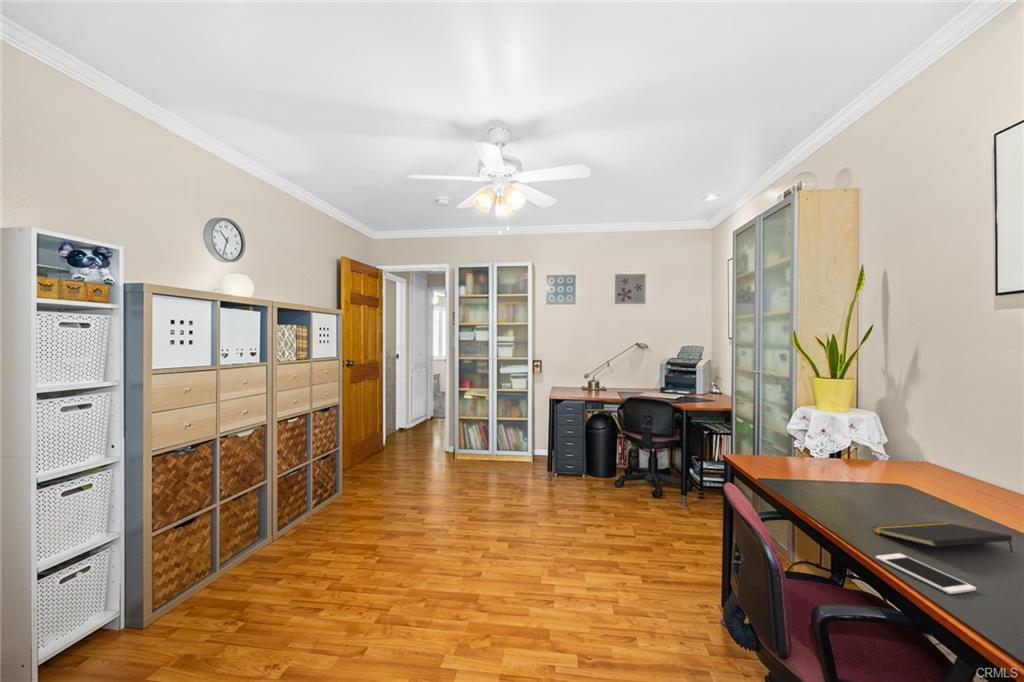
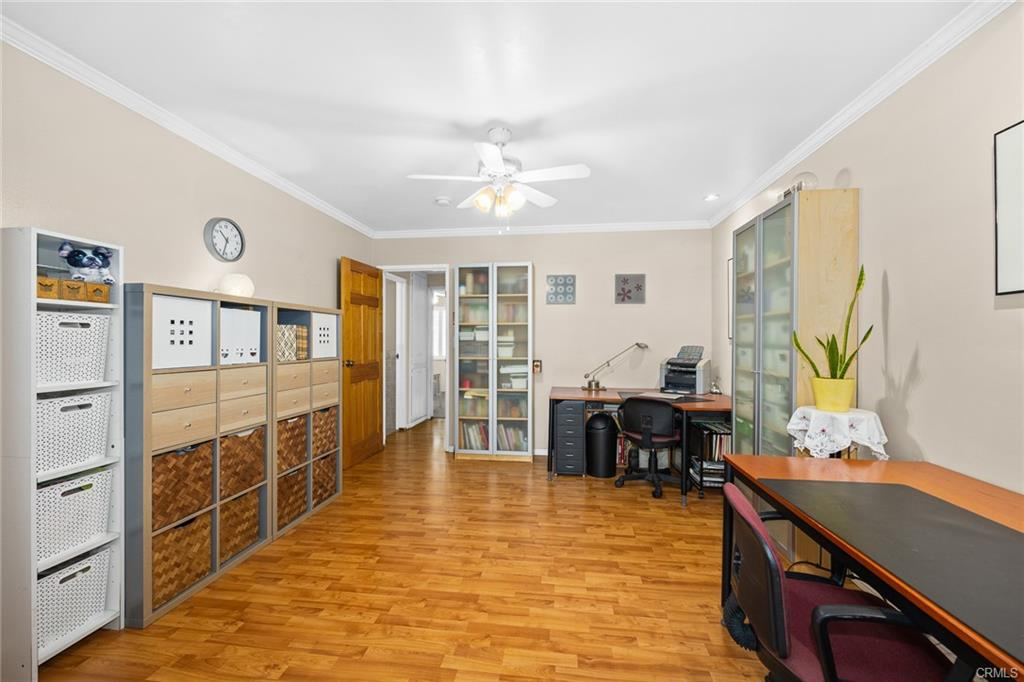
- cell phone [875,552,977,595]
- notepad [872,521,1014,554]
